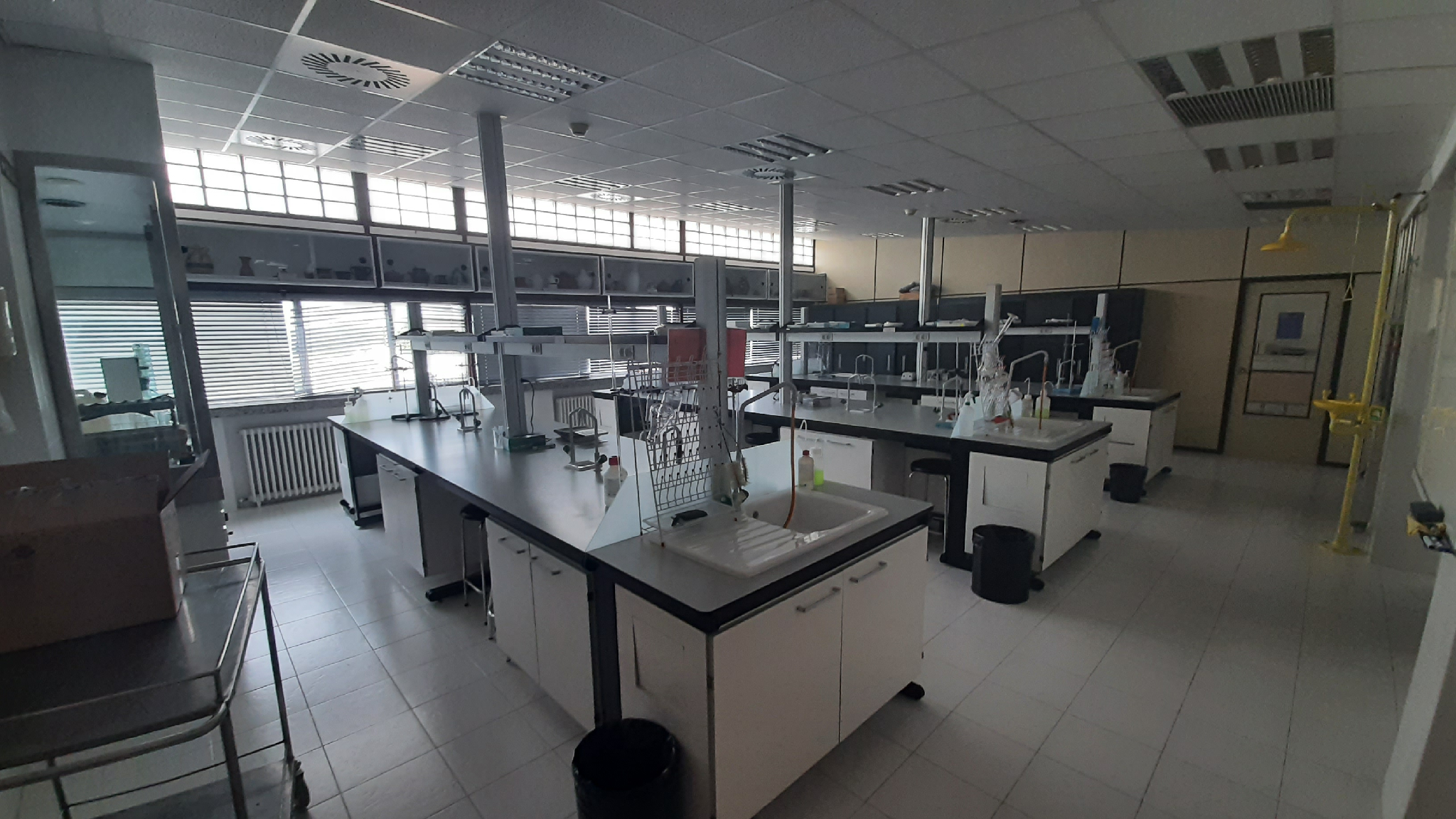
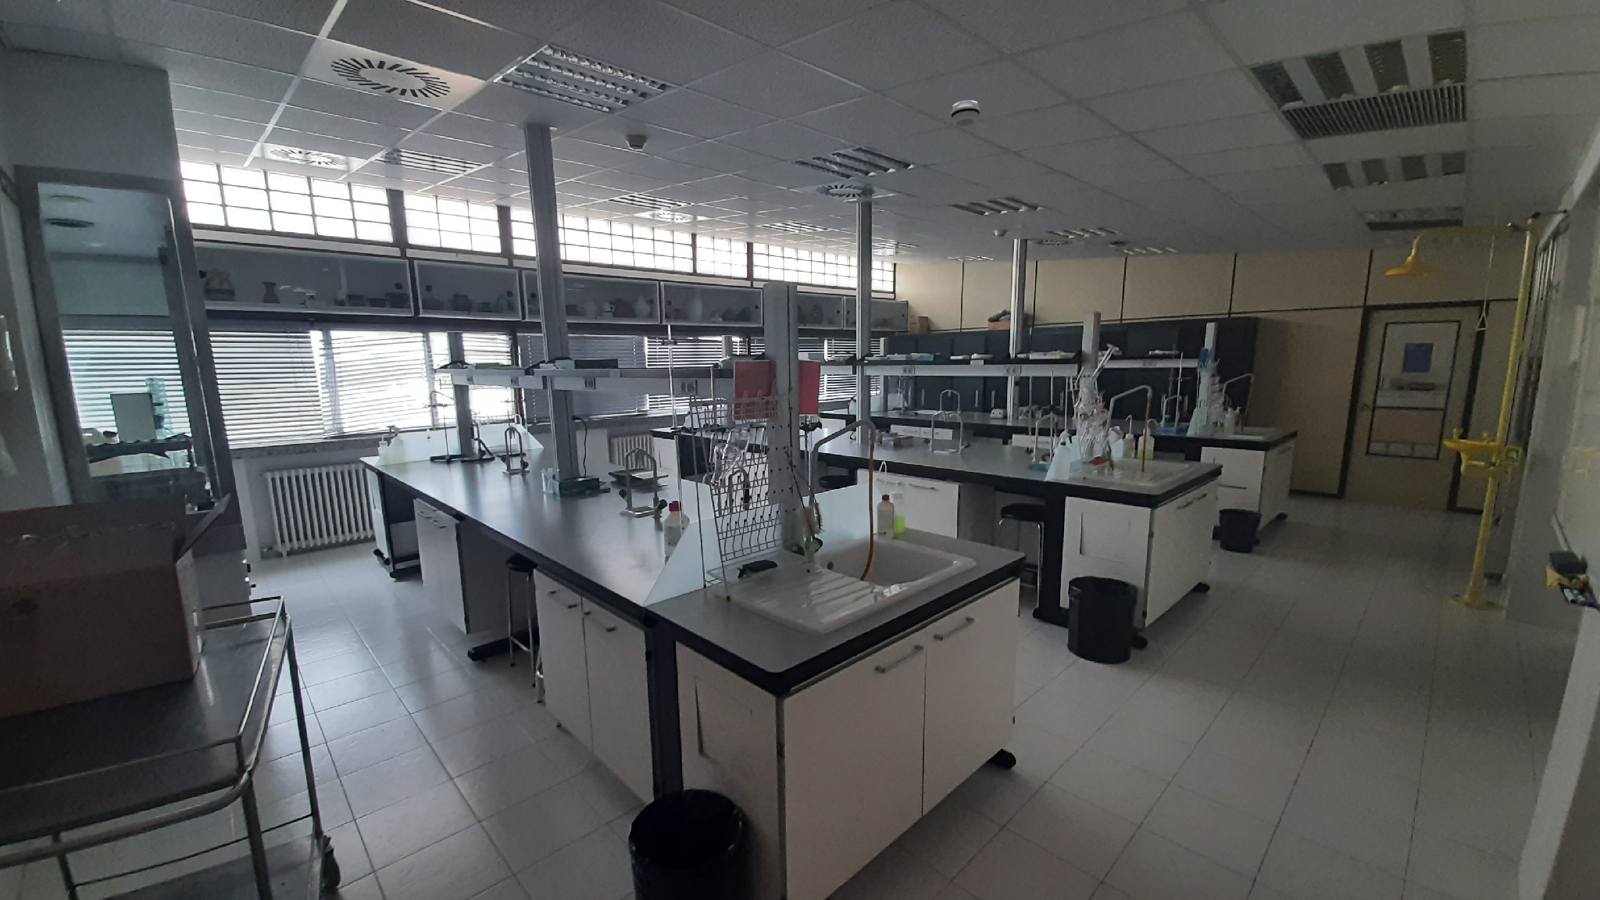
+ smoke detector [951,99,980,127]
